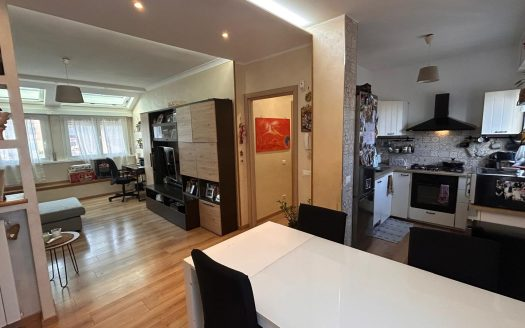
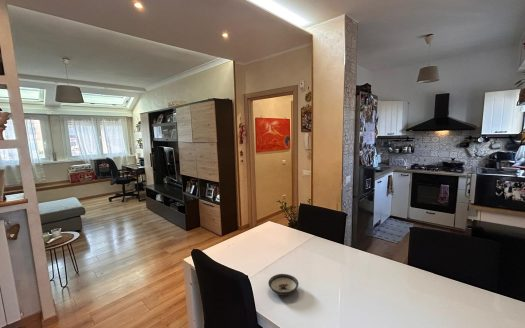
+ saucer [267,273,299,296]
